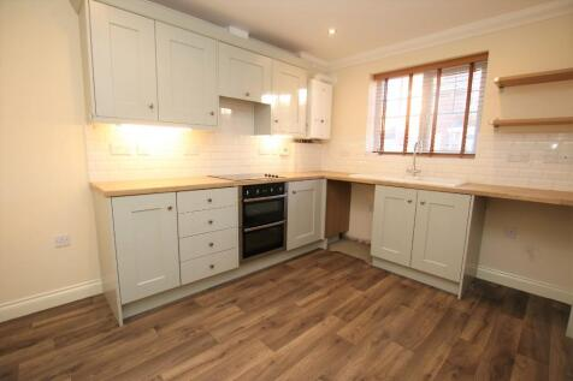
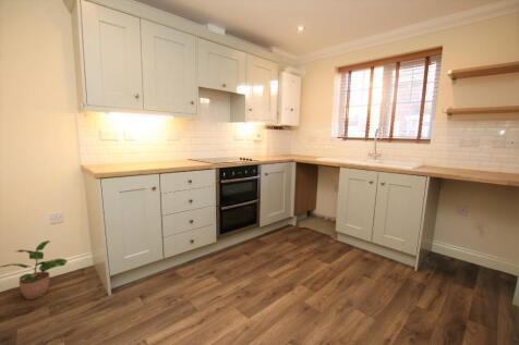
+ potted plant [0,239,69,300]
